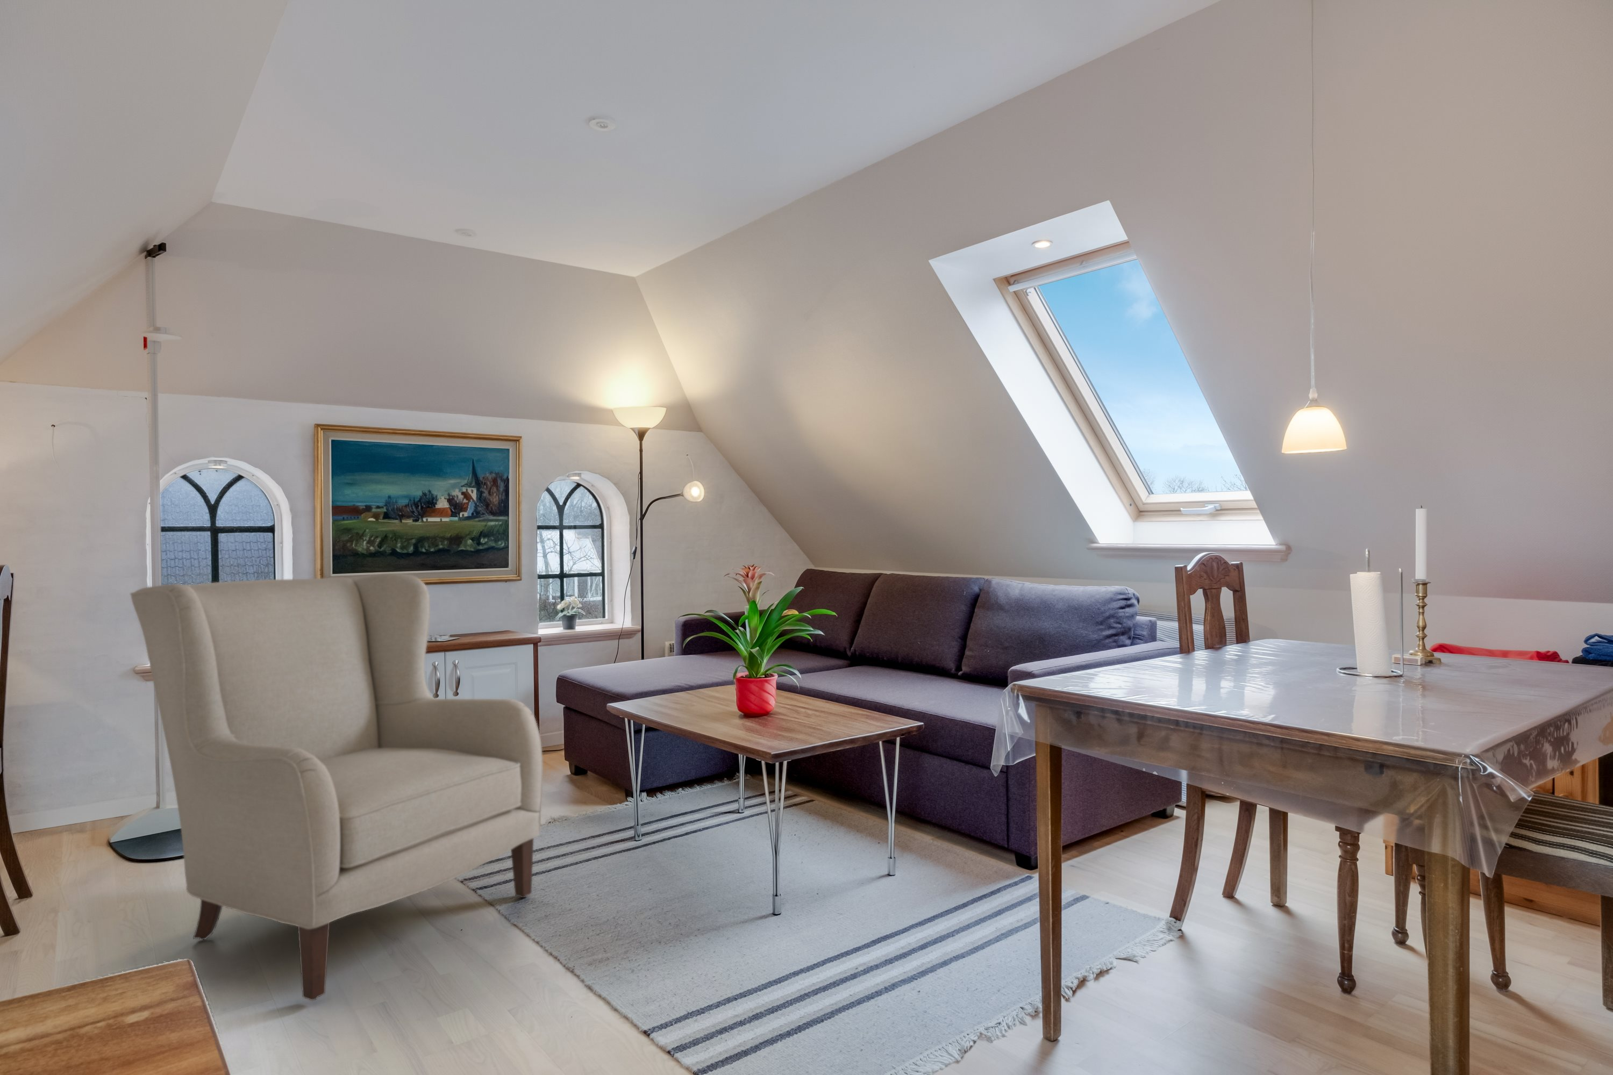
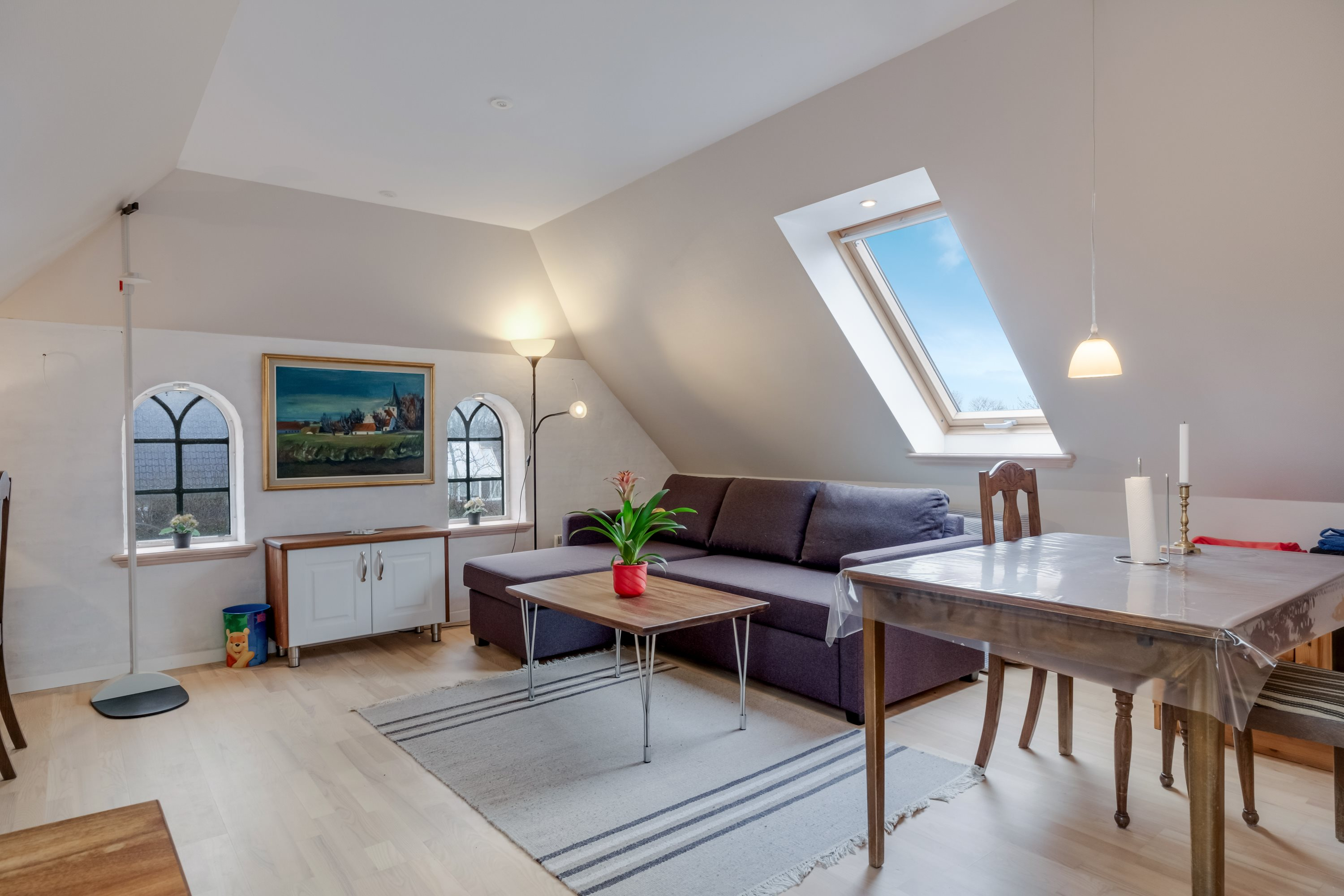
- chair [130,573,544,1001]
